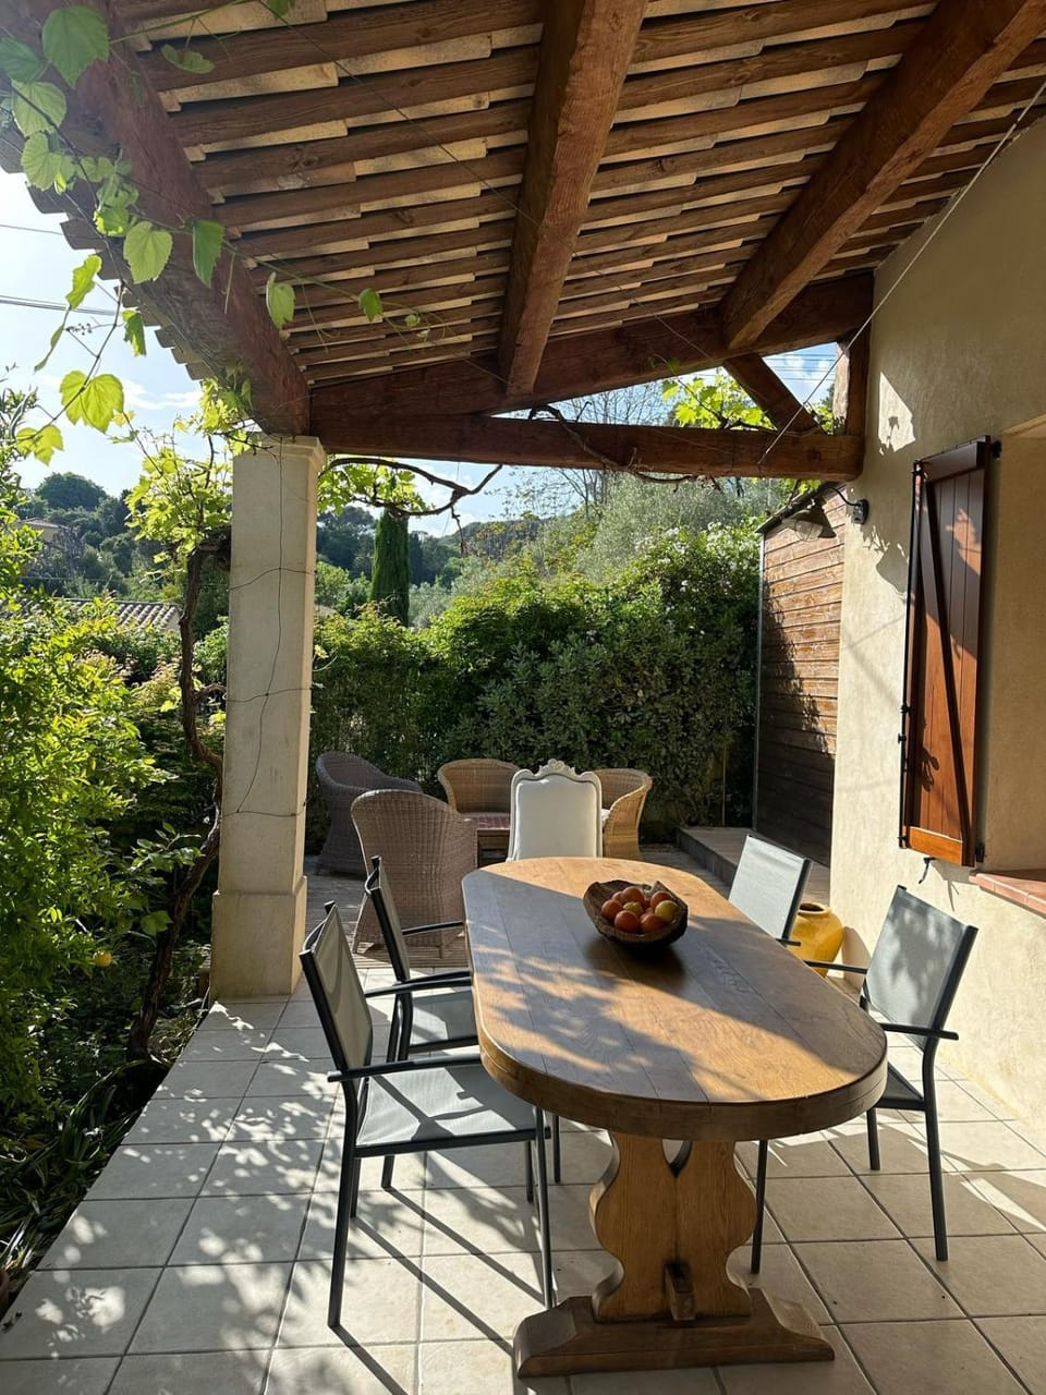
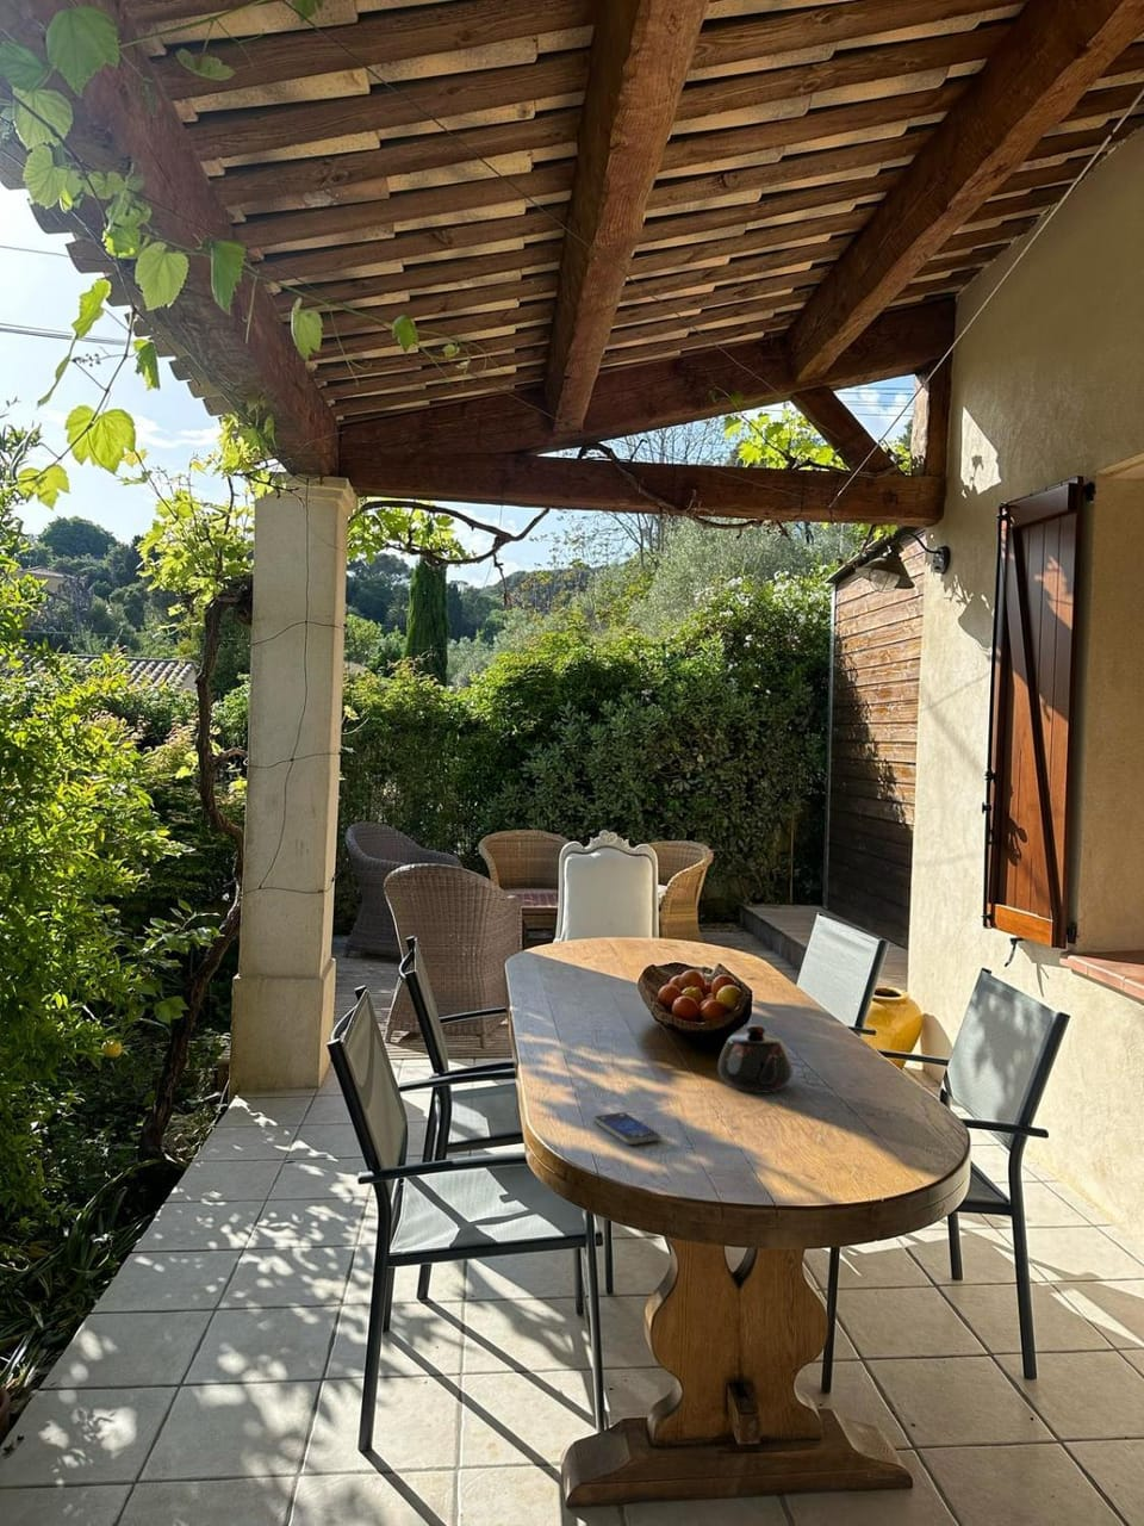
+ smartphone [592,1111,662,1145]
+ teapot [717,1023,793,1095]
